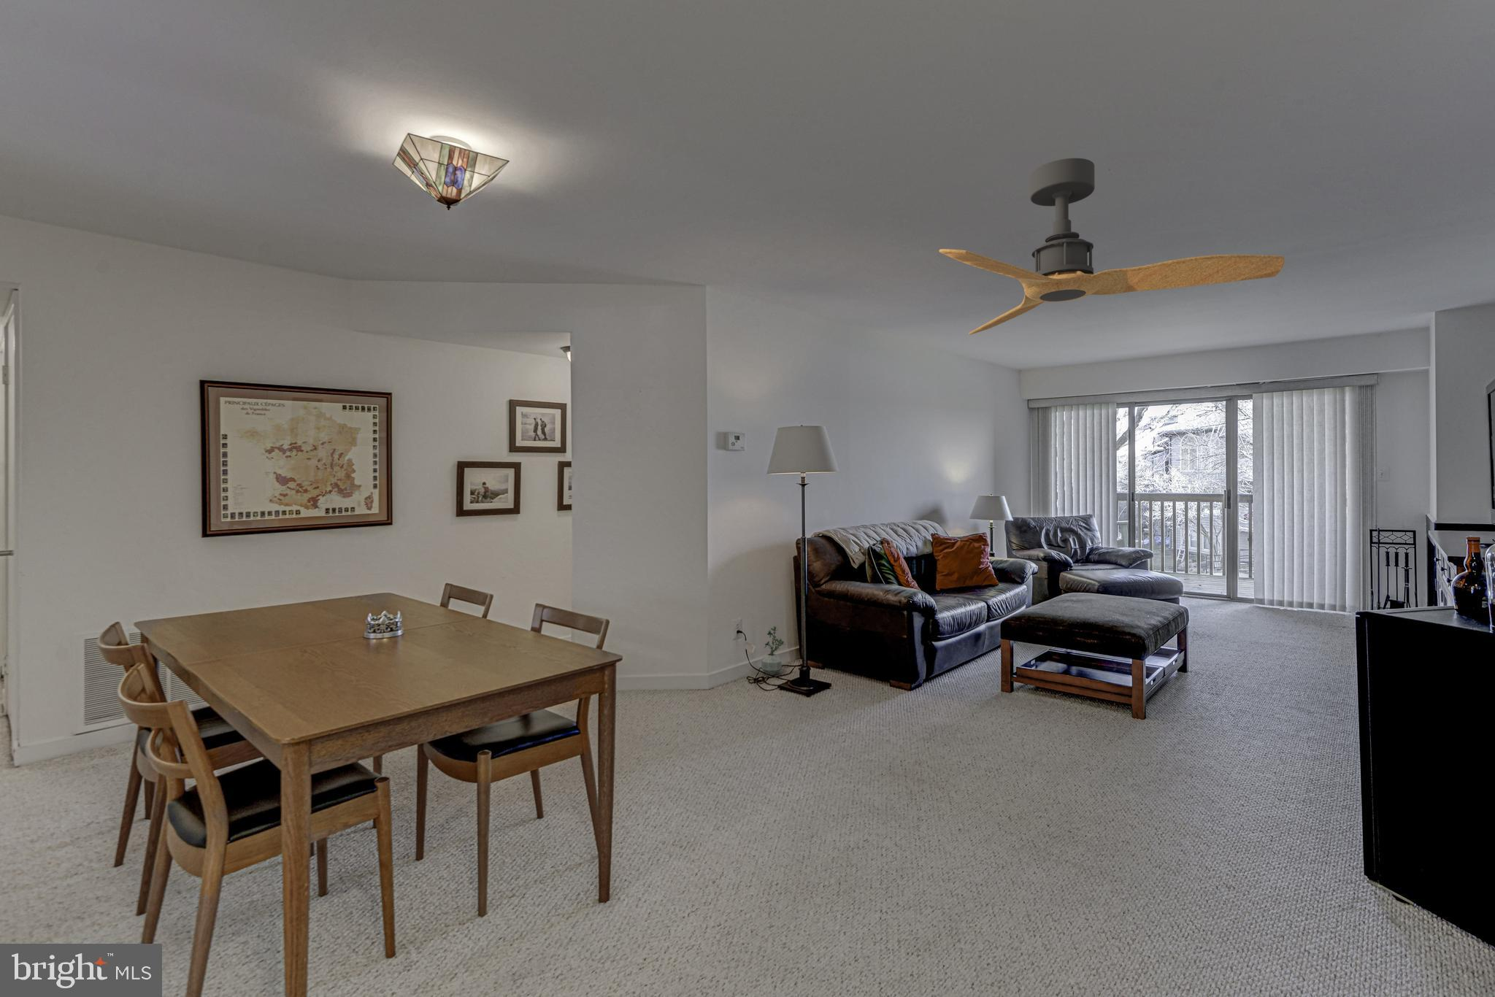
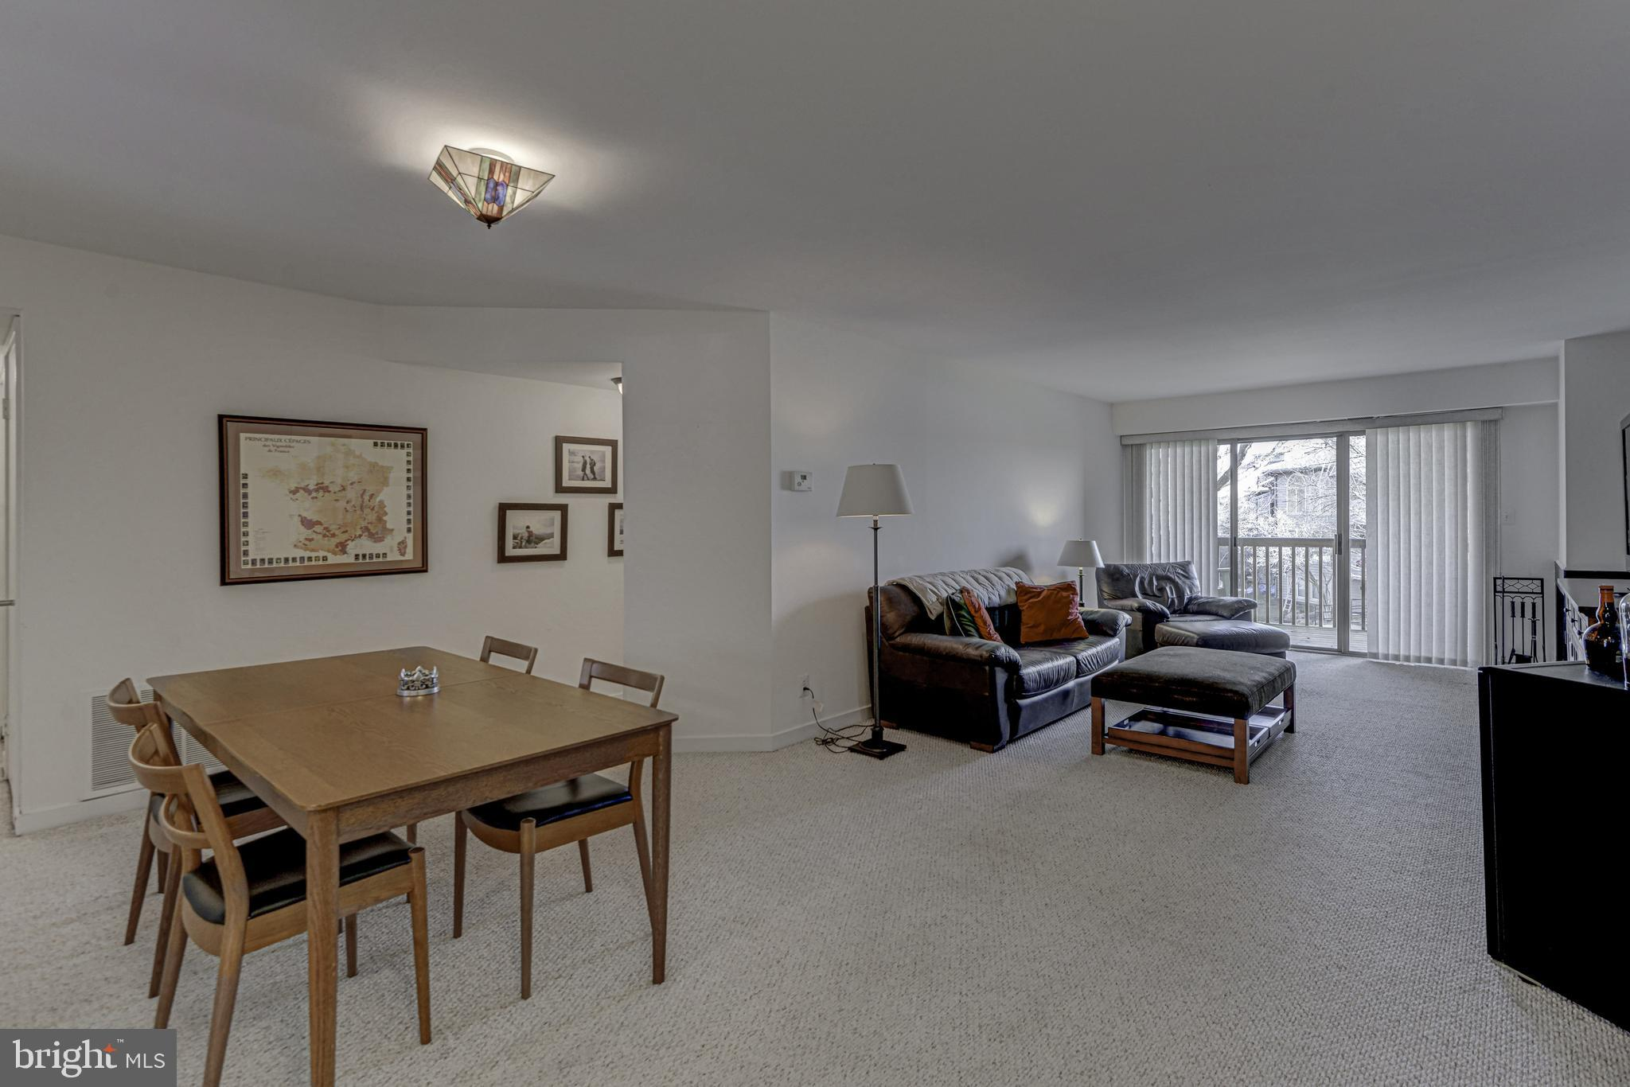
- ceiling fan [938,158,1286,336]
- potted plant [761,625,786,675]
